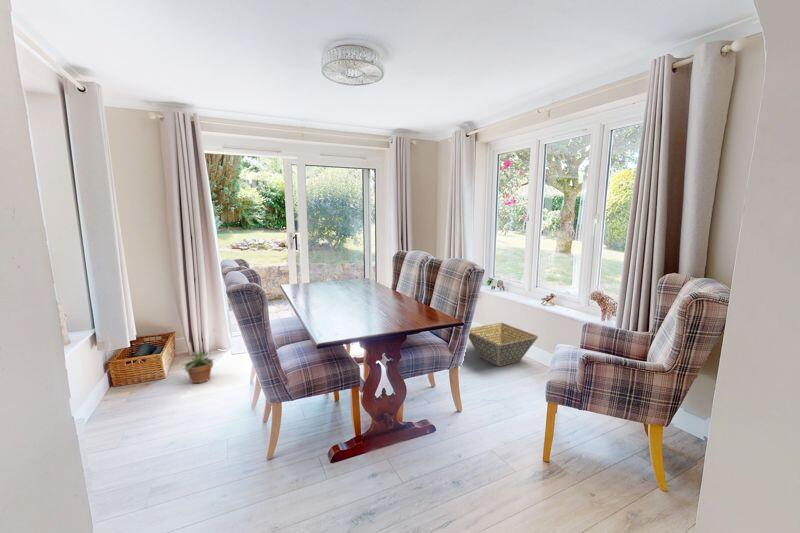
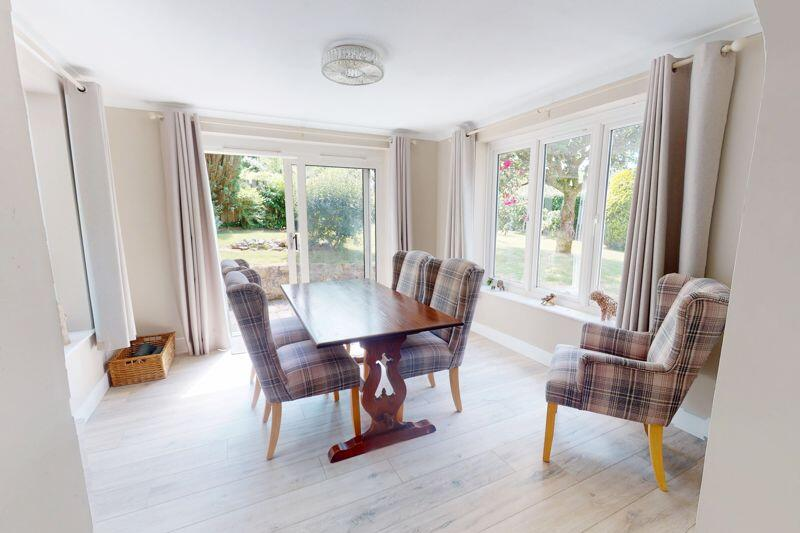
- basket [468,322,539,367]
- potted plant [181,346,216,384]
